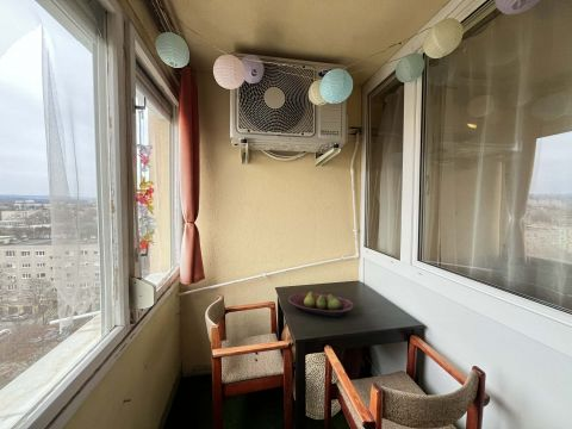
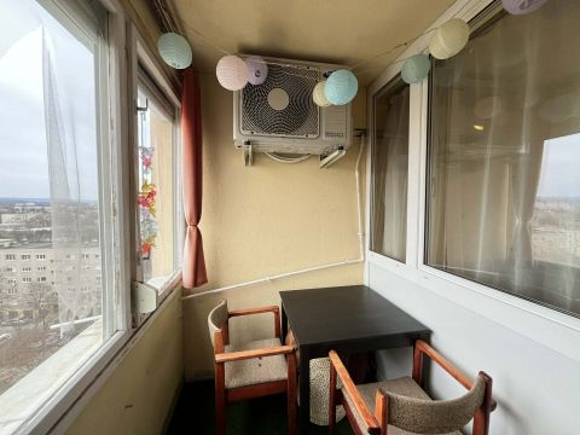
- fruit bowl [287,291,355,318]
